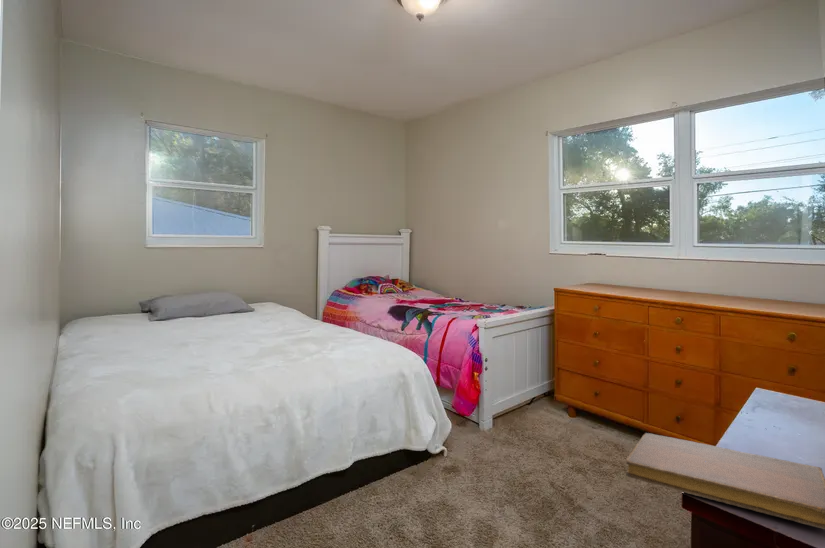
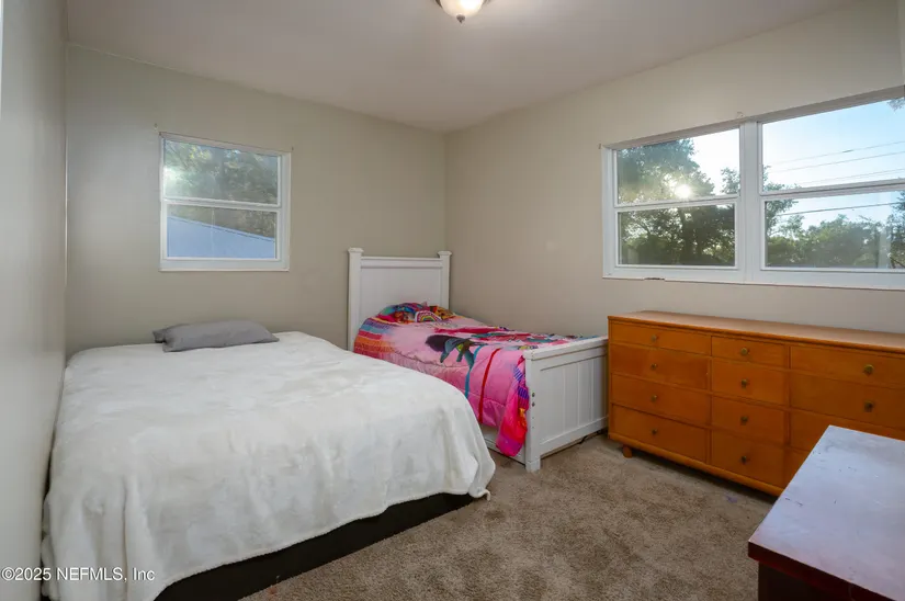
- notebook [625,432,825,530]
